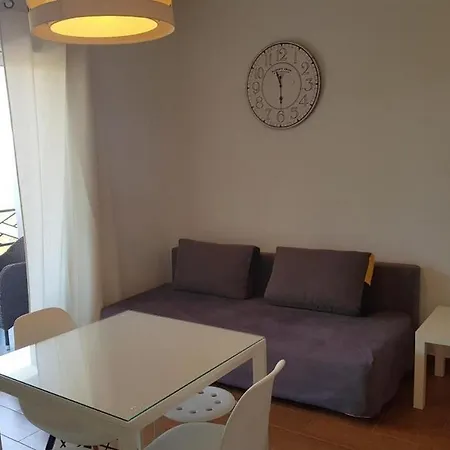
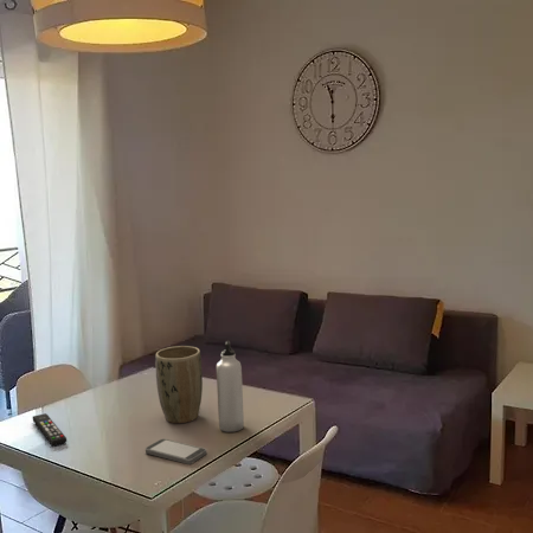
+ remote control [32,412,68,447]
+ plant pot [154,345,204,424]
+ smartphone [145,437,207,465]
+ water bottle [216,340,245,434]
